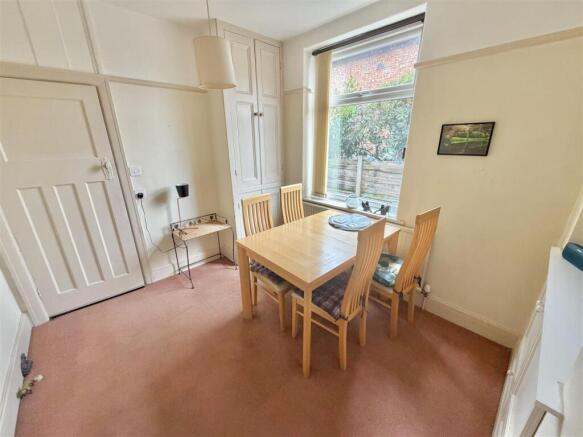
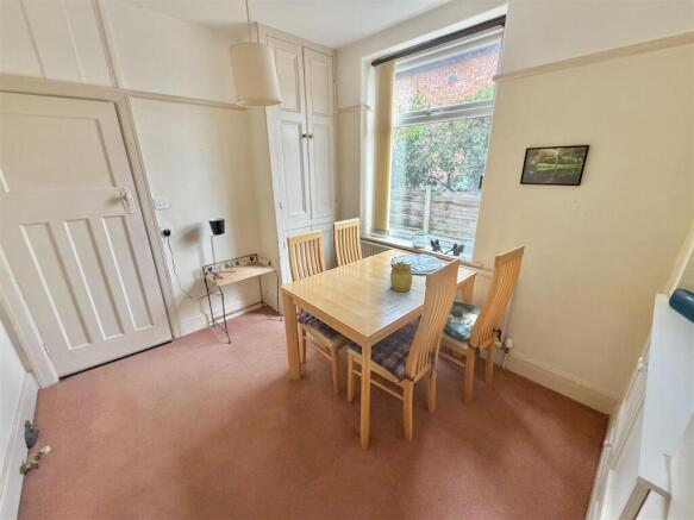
+ jar [389,261,413,293]
